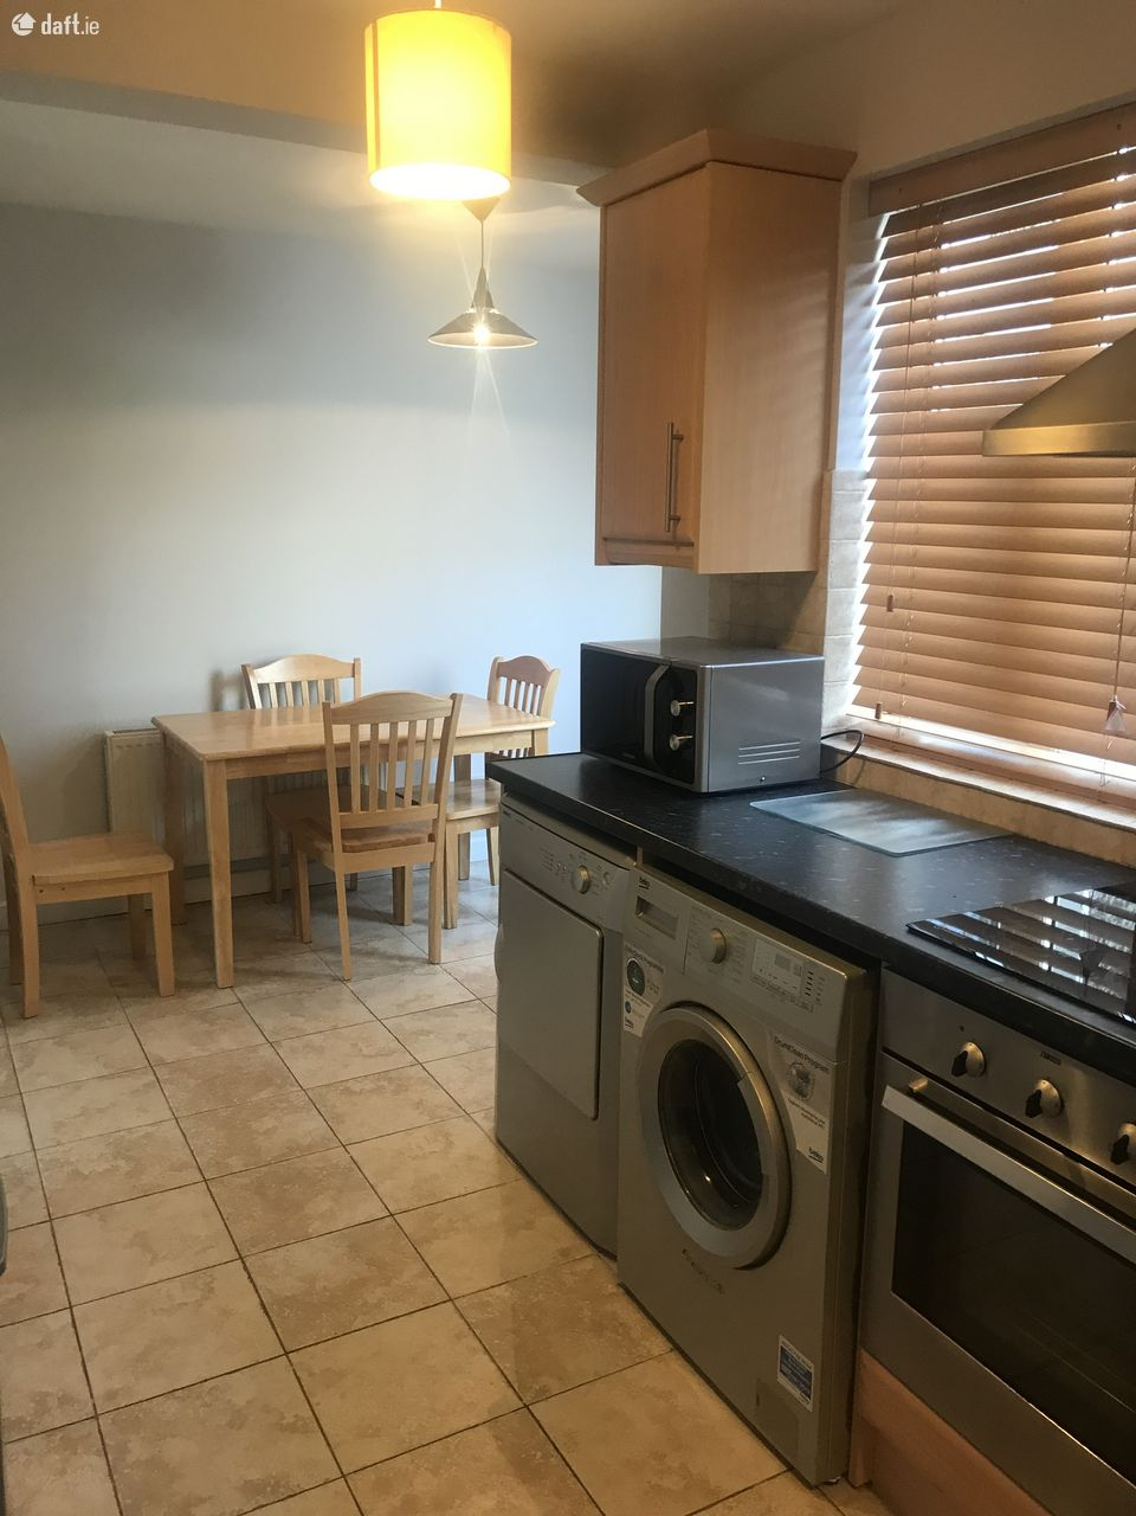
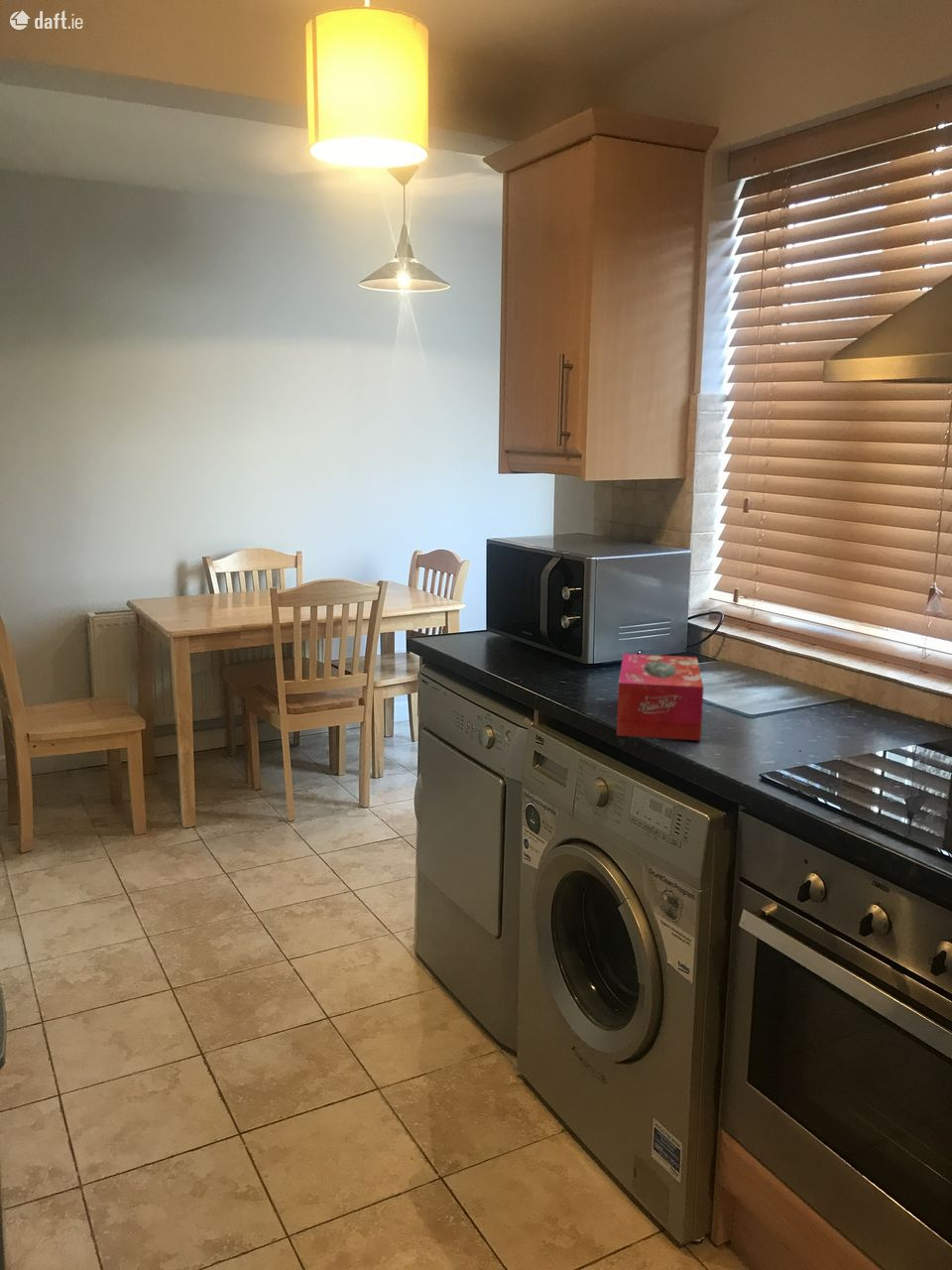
+ tissue box [616,653,705,741]
